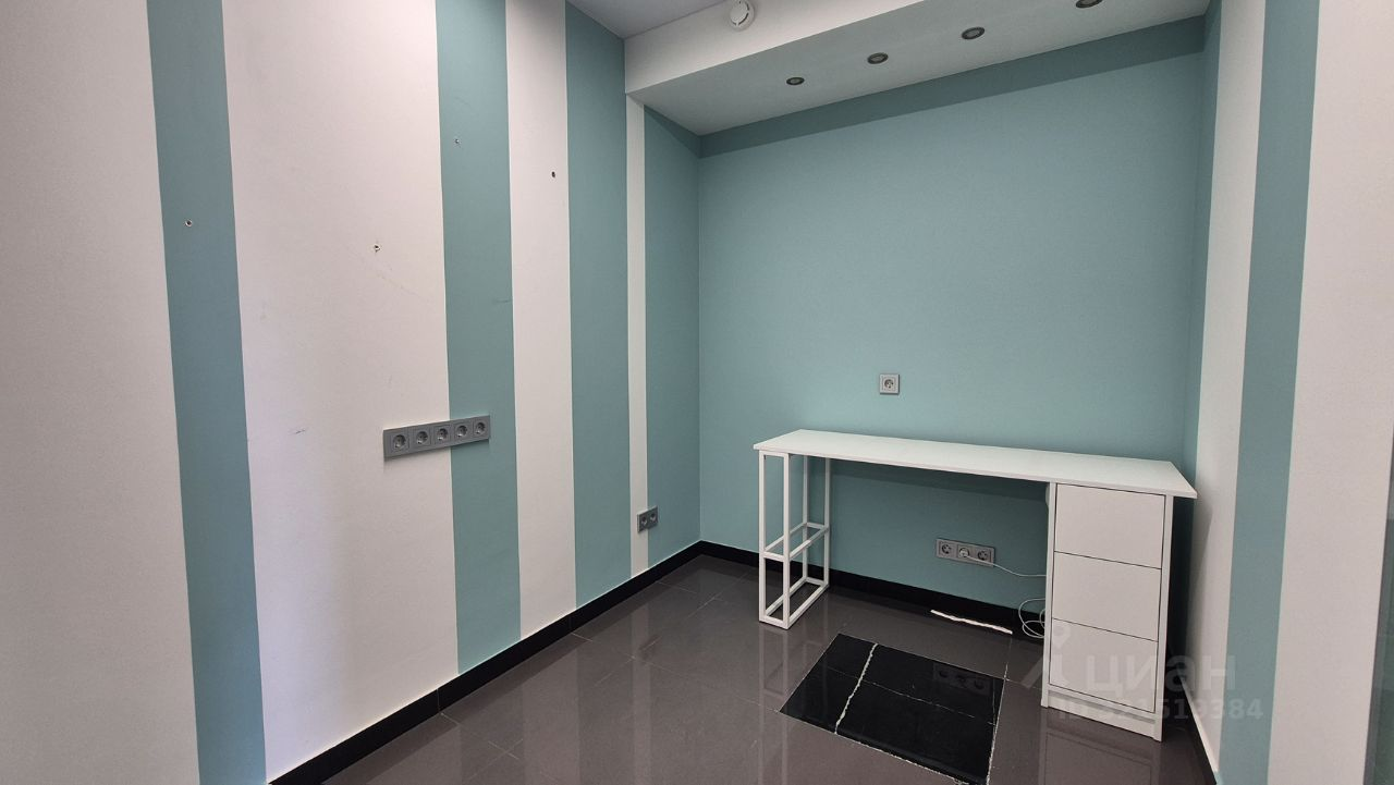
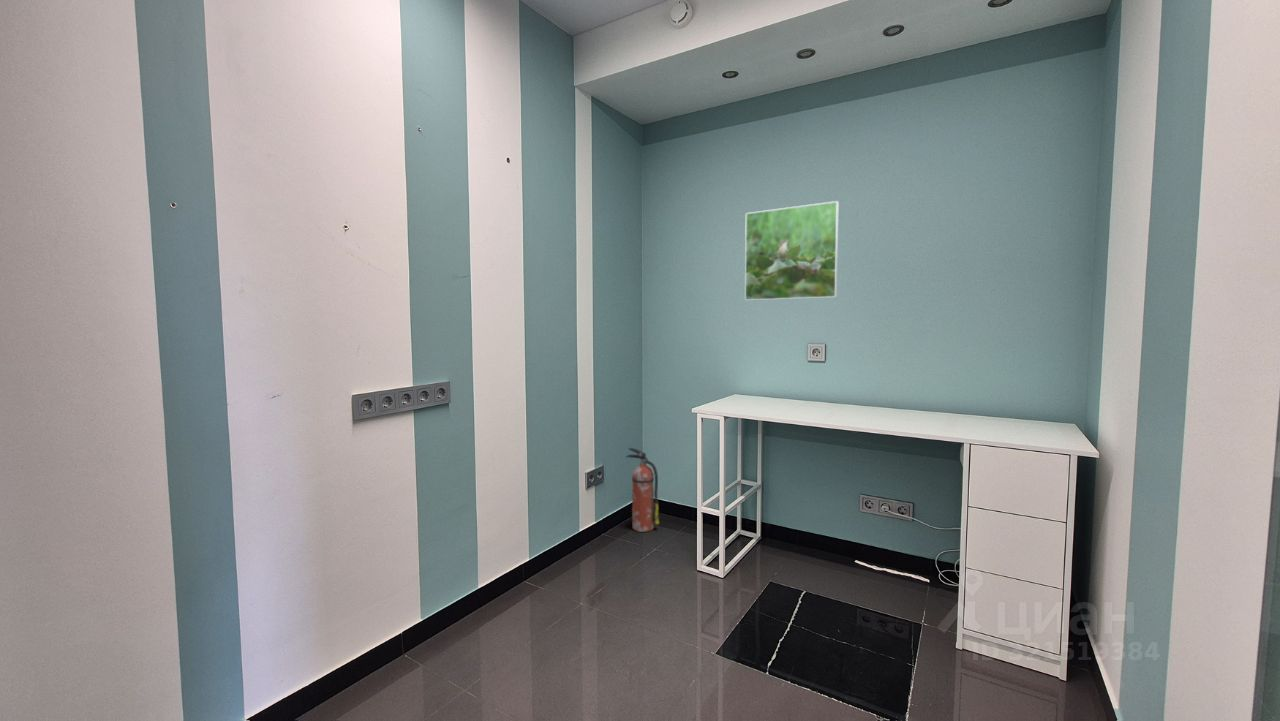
+ fire extinguisher [625,447,660,533]
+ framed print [744,200,840,302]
